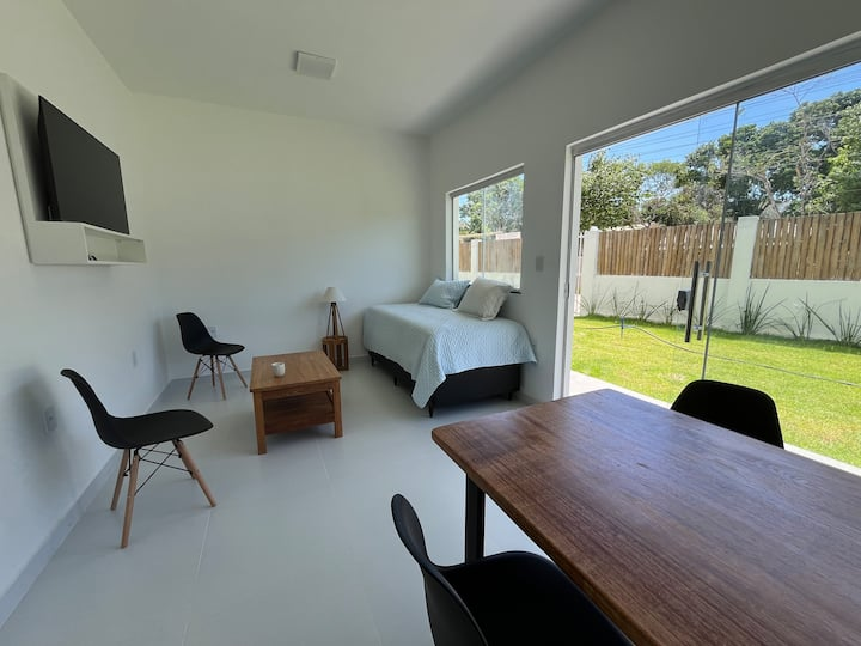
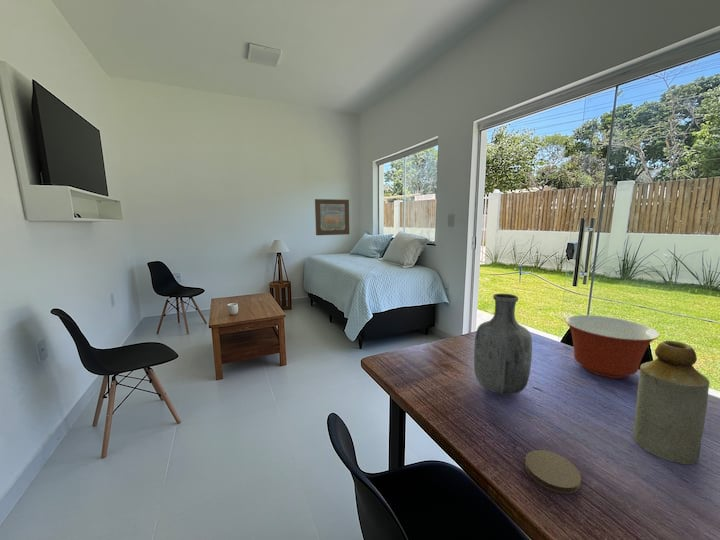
+ bottle [633,340,710,465]
+ coaster [524,449,582,495]
+ vase [473,293,533,396]
+ mixing bowl [564,314,660,379]
+ wall art [314,198,350,236]
